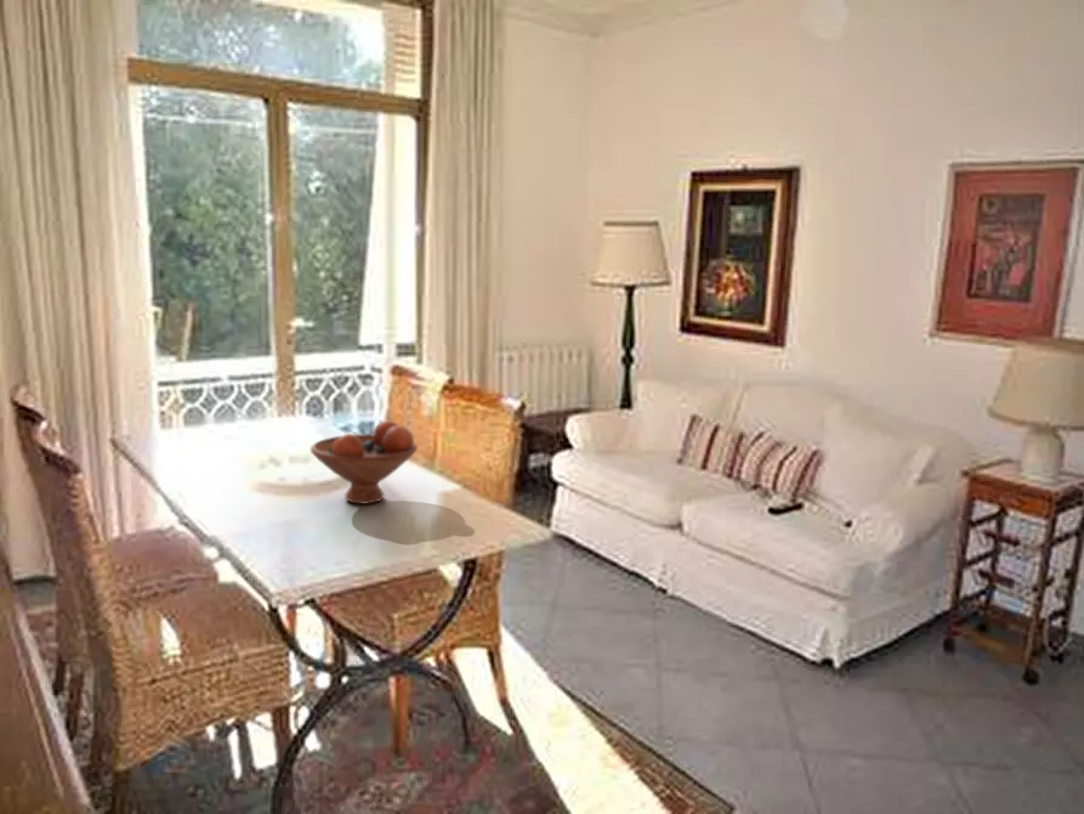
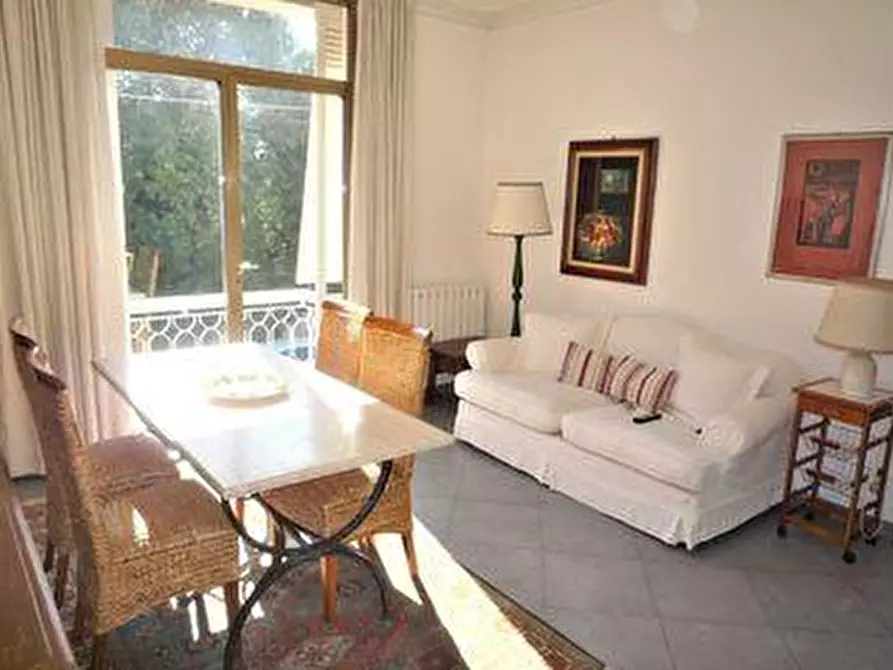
- fruit bowl [310,419,419,505]
